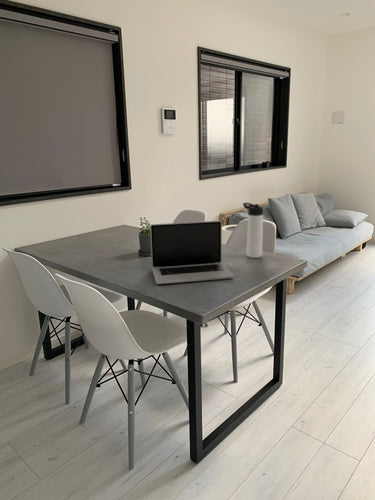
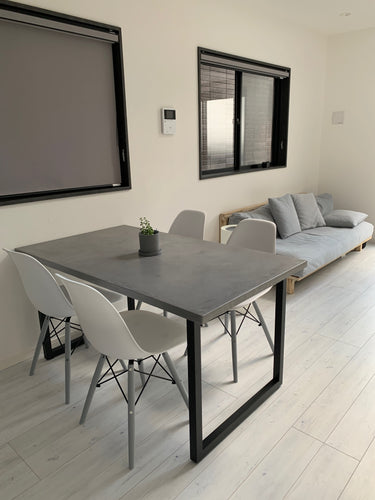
- thermos bottle [242,202,264,259]
- laptop [149,220,235,285]
